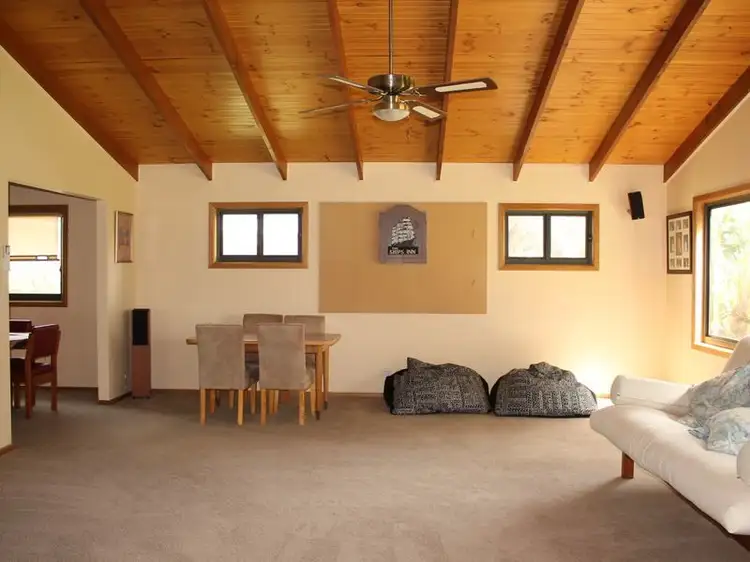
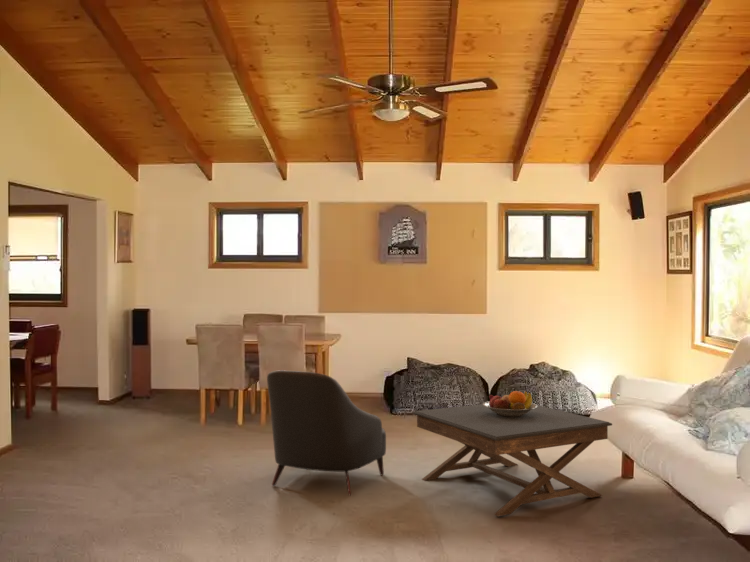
+ fruit bowl [482,390,537,416]
+ coffee table [412,403,613,517]
+ leather [266,369,387,496]
